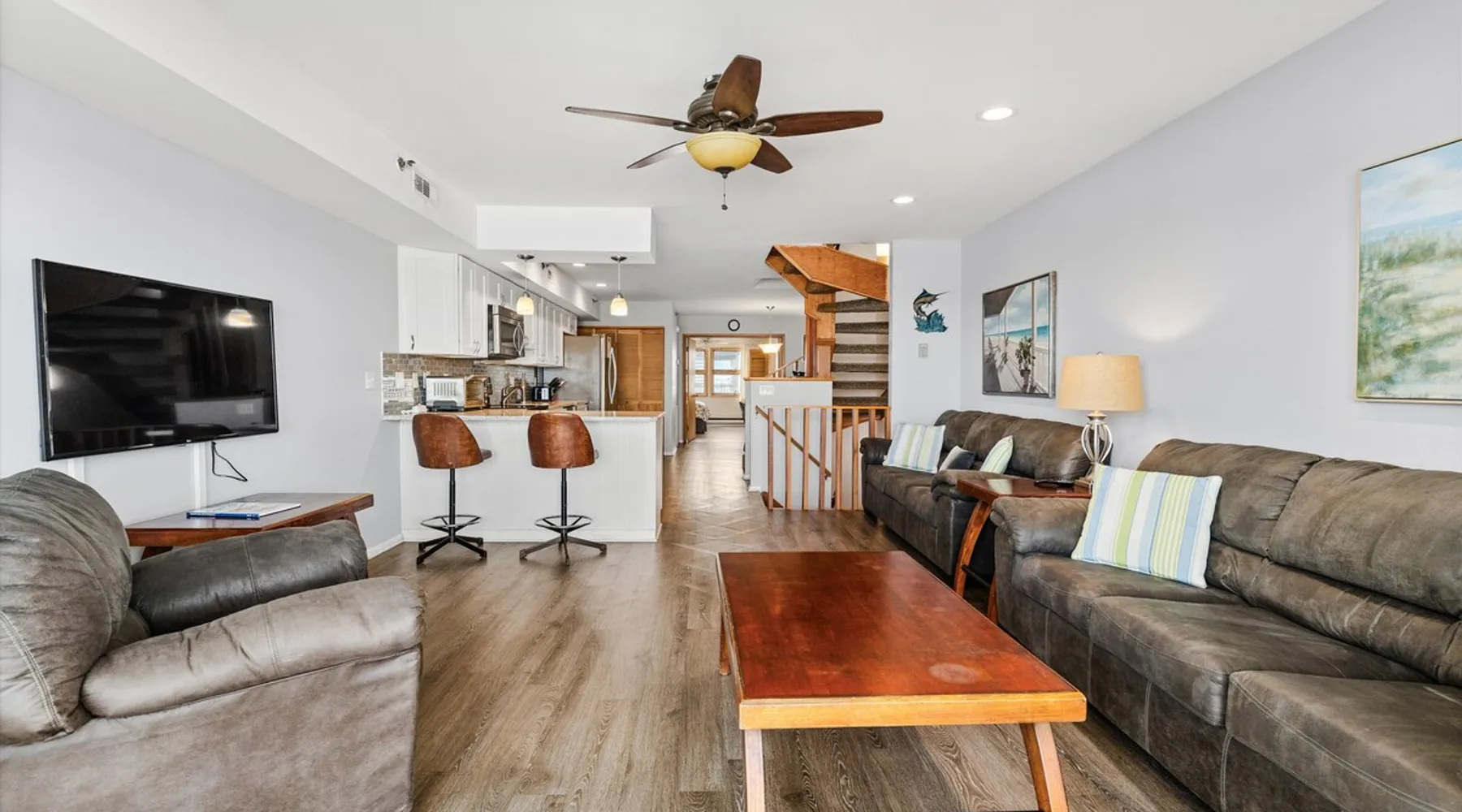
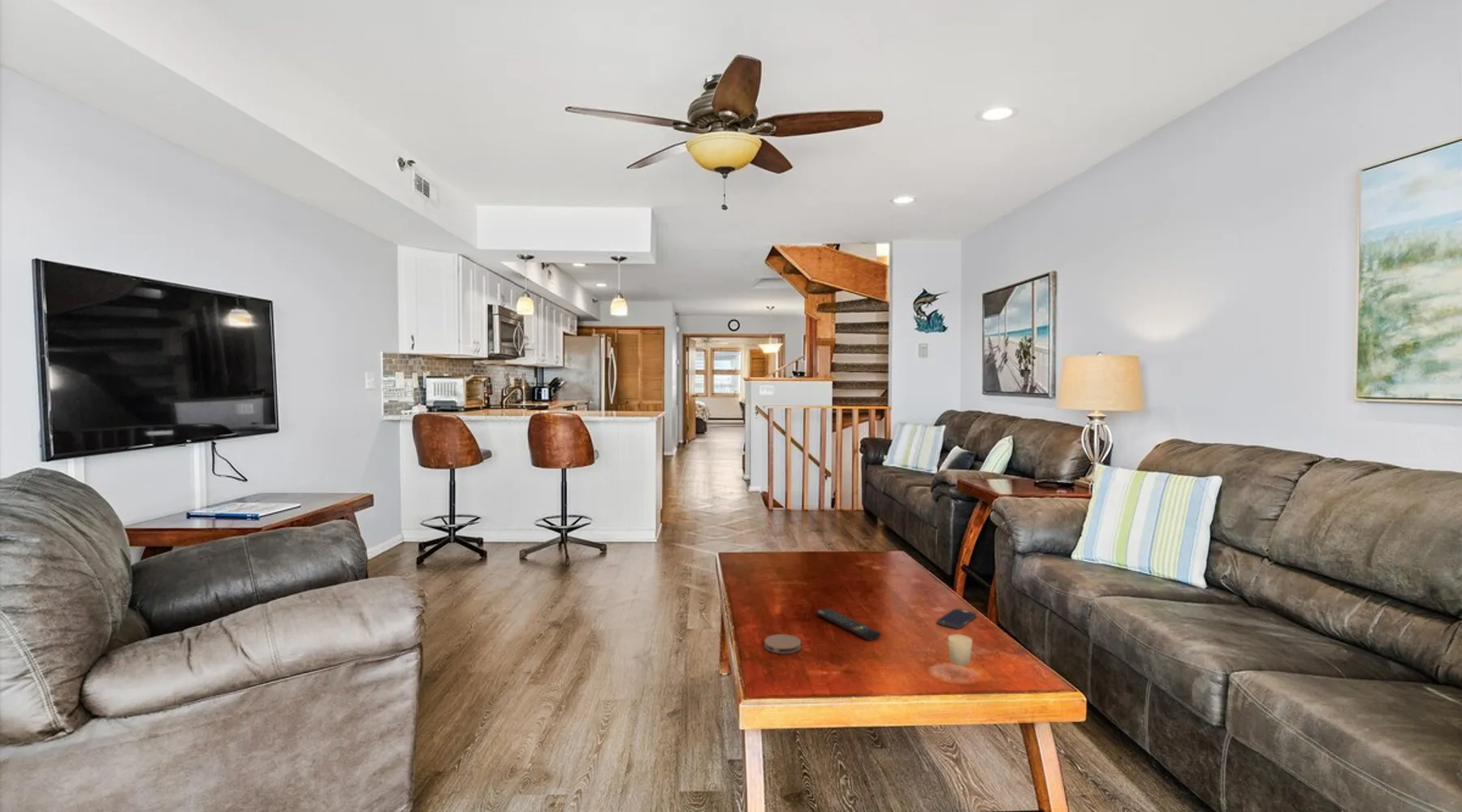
+ coaster [763,633,802,654]
+ candle [947,633,973,667]
+ smartphone [936,608,977,629]
+ remote control [815,607,882,641]
